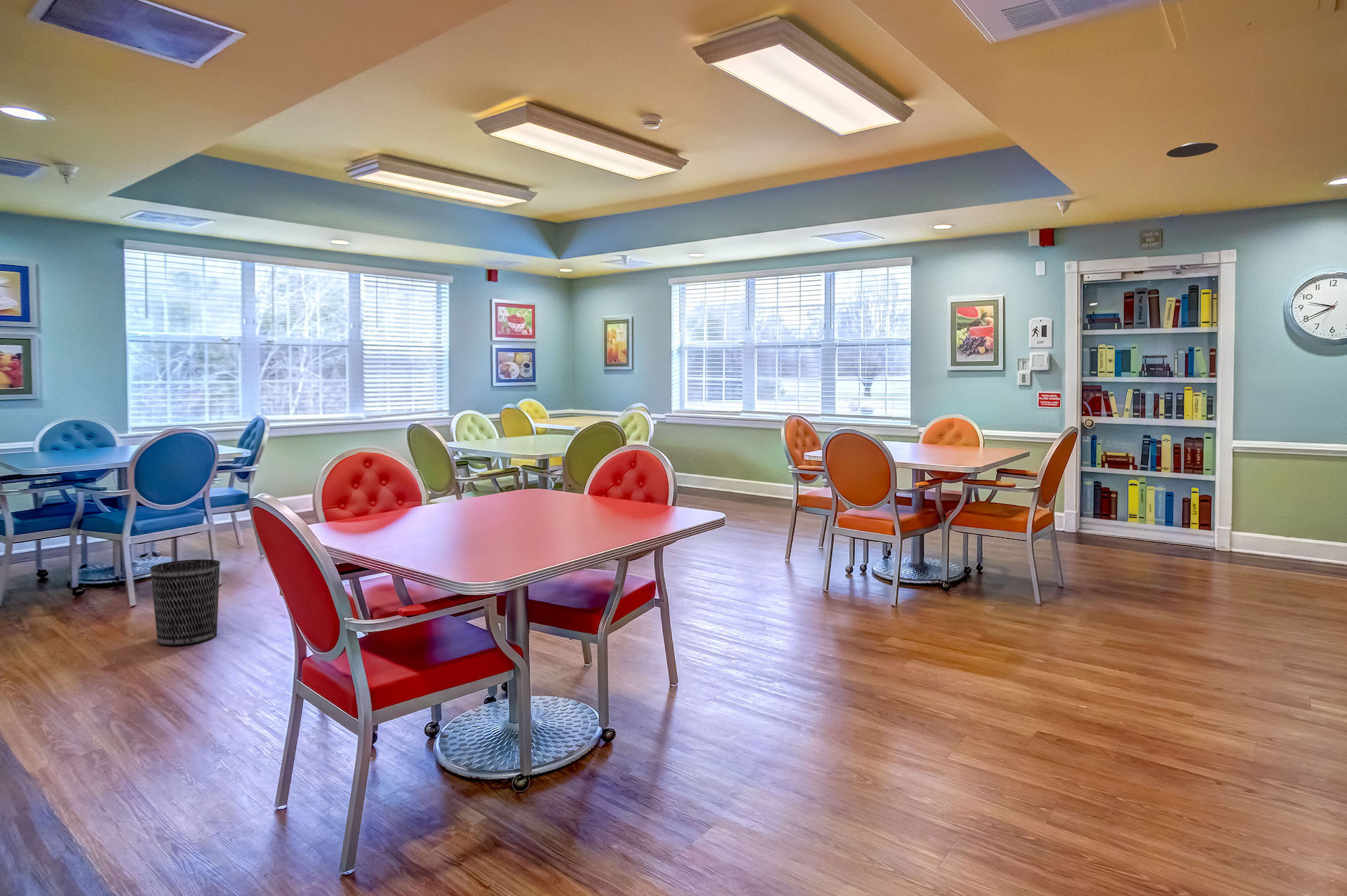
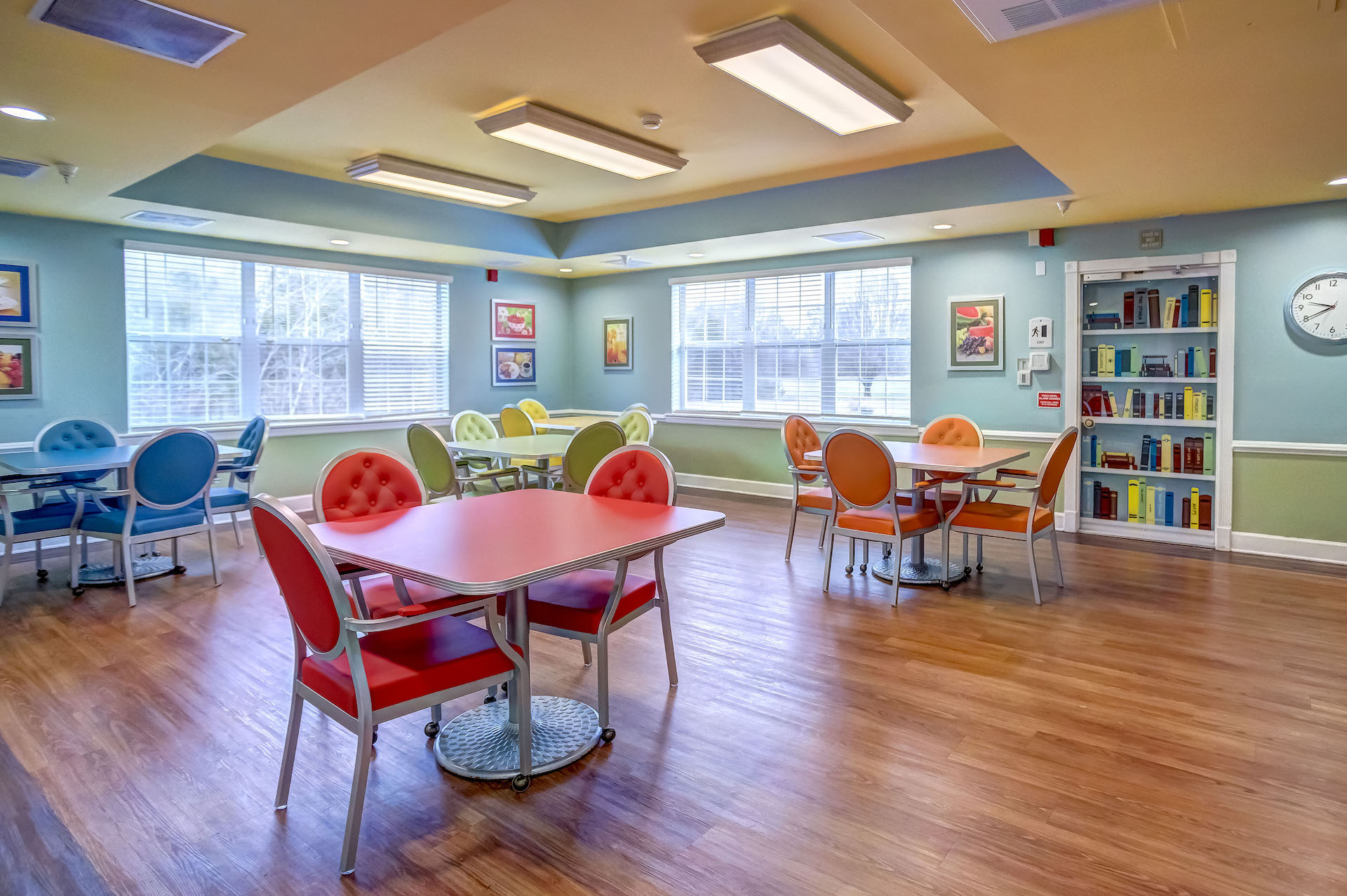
- wastebasket [149,559,220,646]
- recessed light [1166,142,1219,158]
